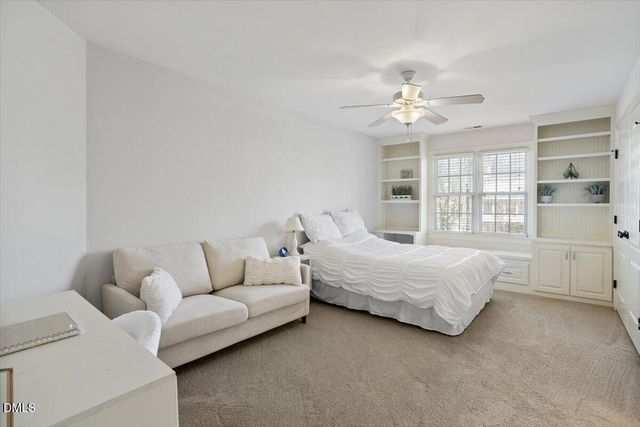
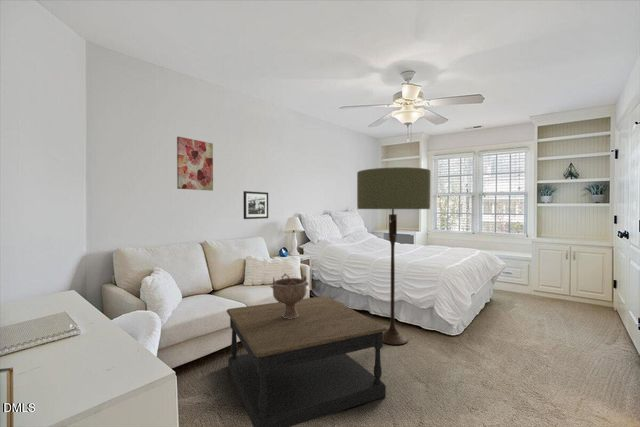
+ floor lamp [356,166,432,345]
+ wall art [176,136,214,192]
+ picture frame [243,190,269,220]
+ coffee table [226,295,388,427]
+ decorative bowl [269,272,309,319]
